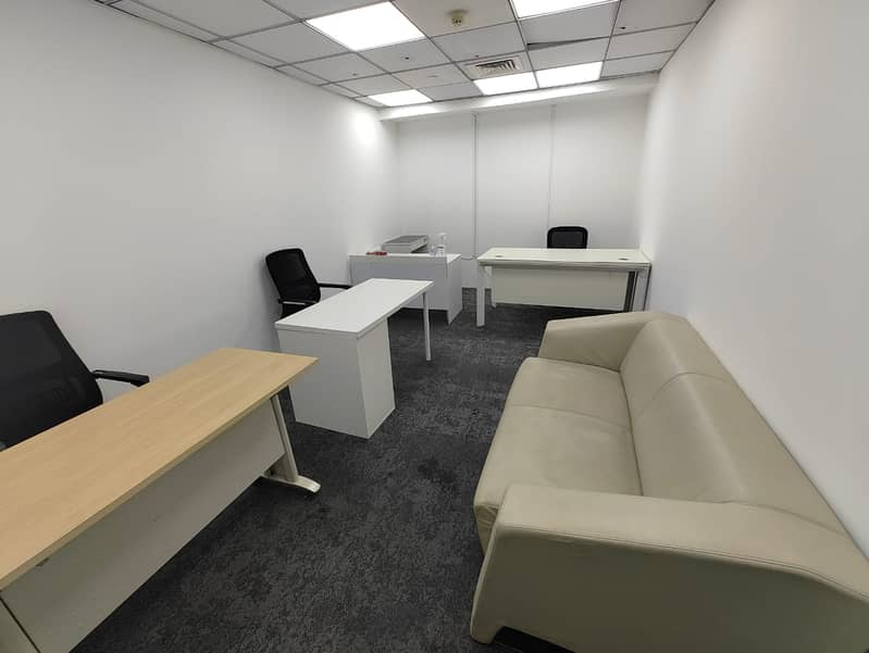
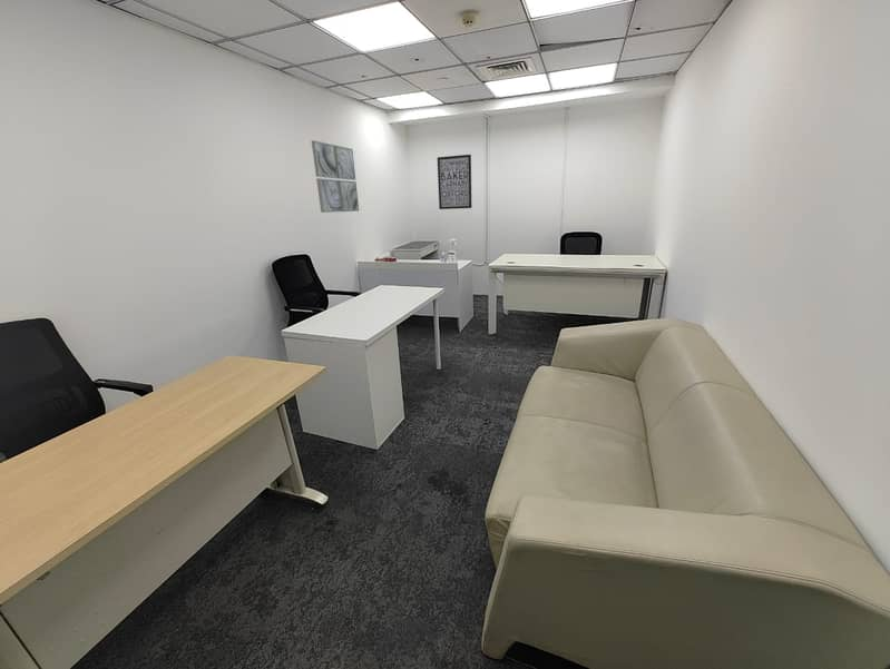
+ wall art [437,154,472,210]
+ wall art [311,139,360,214]
